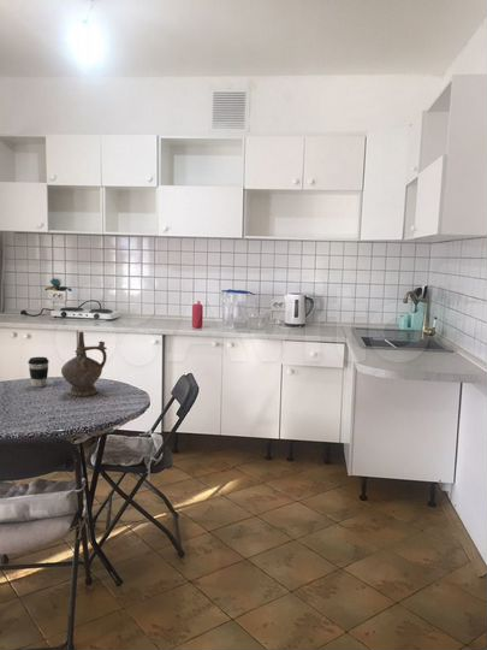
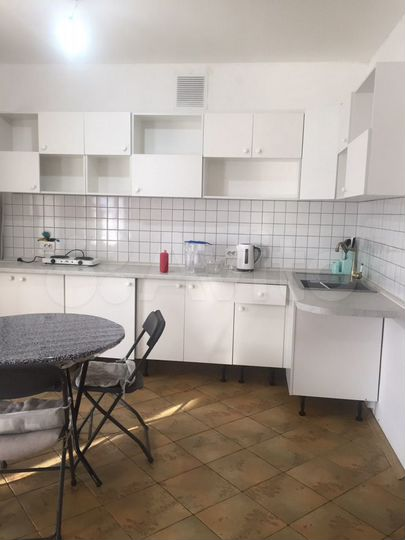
- coffee cup [26,356,51,388]
- ceremonial vessel [60,331,108,397]
